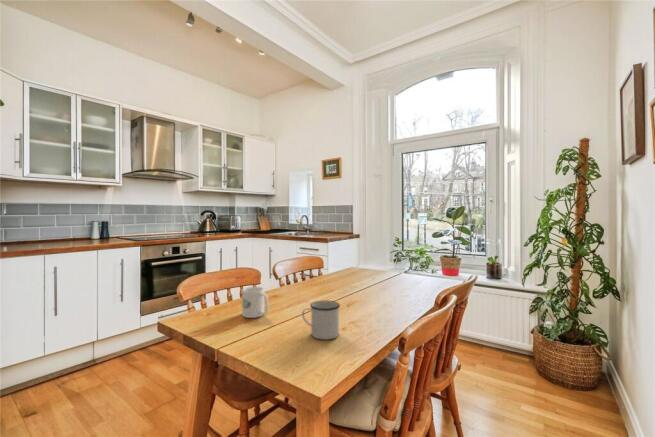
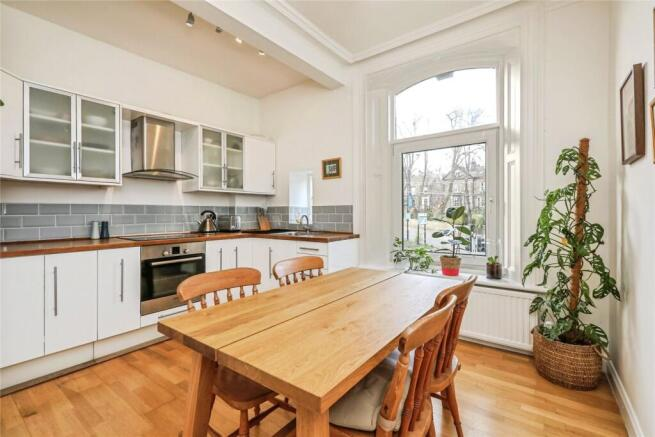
- mug [301,300,341,341]
- mug [241,286,270,319]
